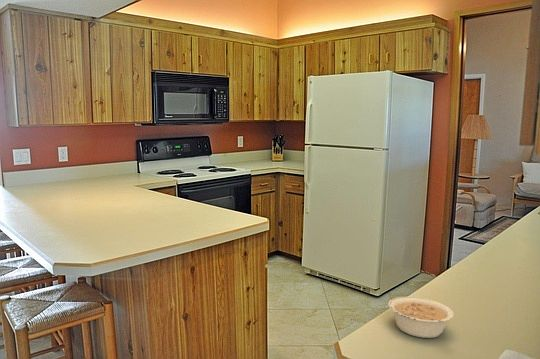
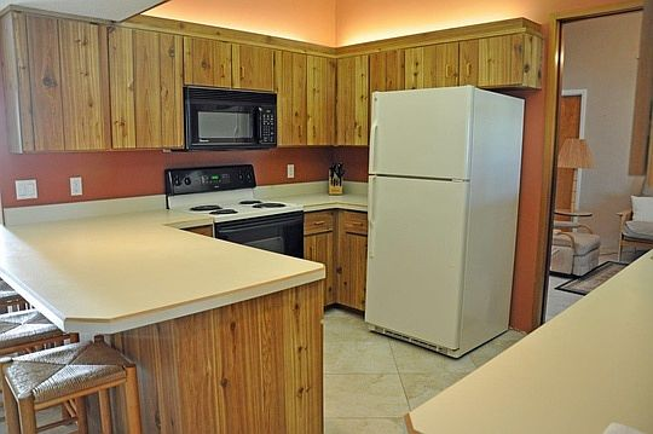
- legume [387,296,455,339]
